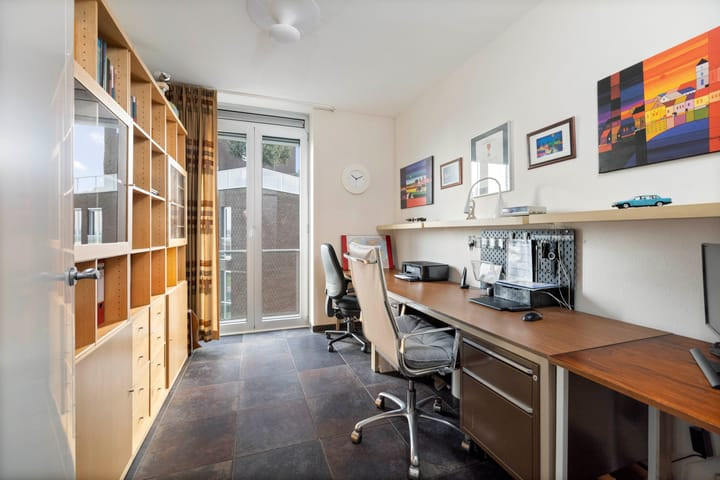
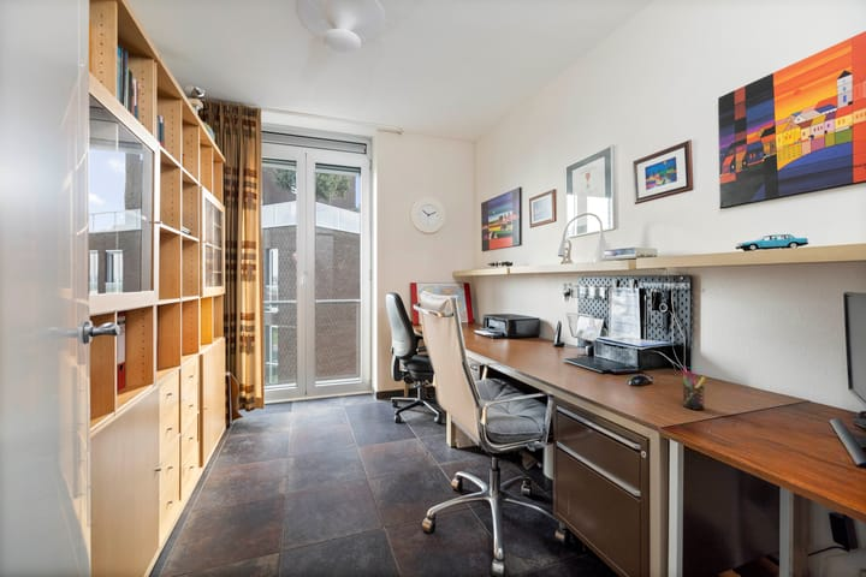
+ pen holder [681,368,706,411]
